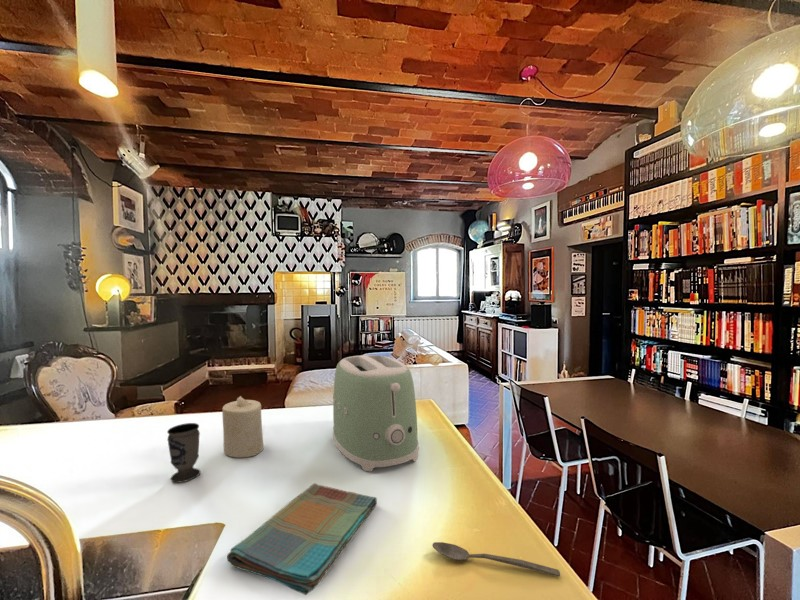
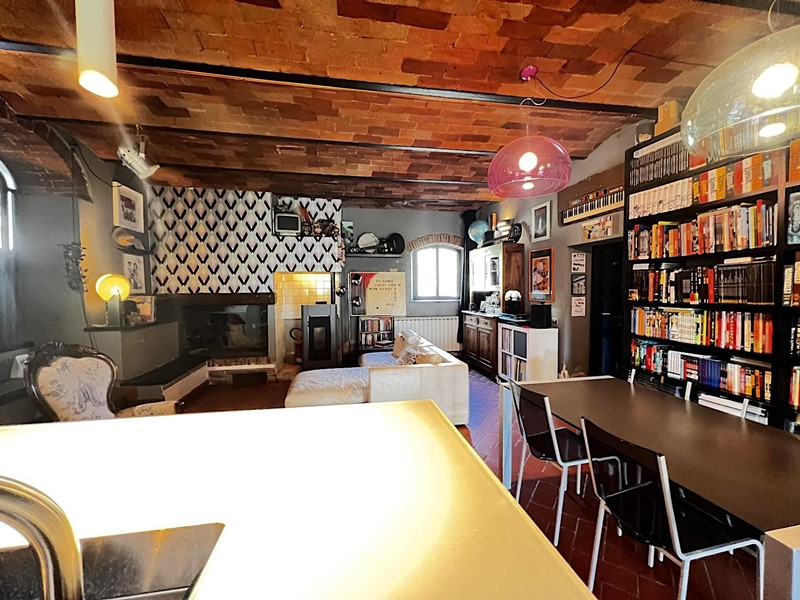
- spoon [432,541,561,577]
- candle [221,395,265,458]
- dish towel [226,482,378,596]
- toaster [332,354,419,472]
- cup [166,422,201,484]
